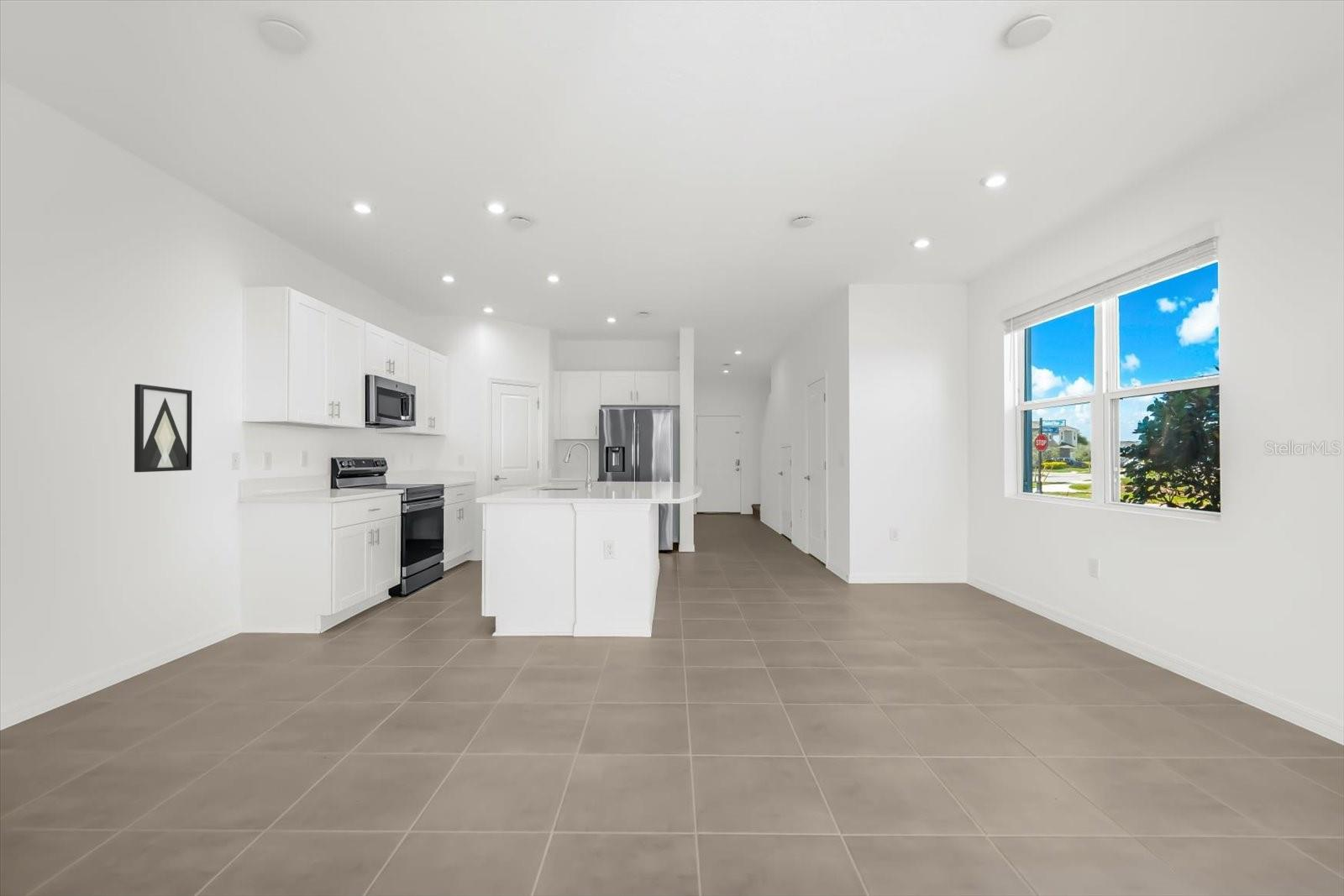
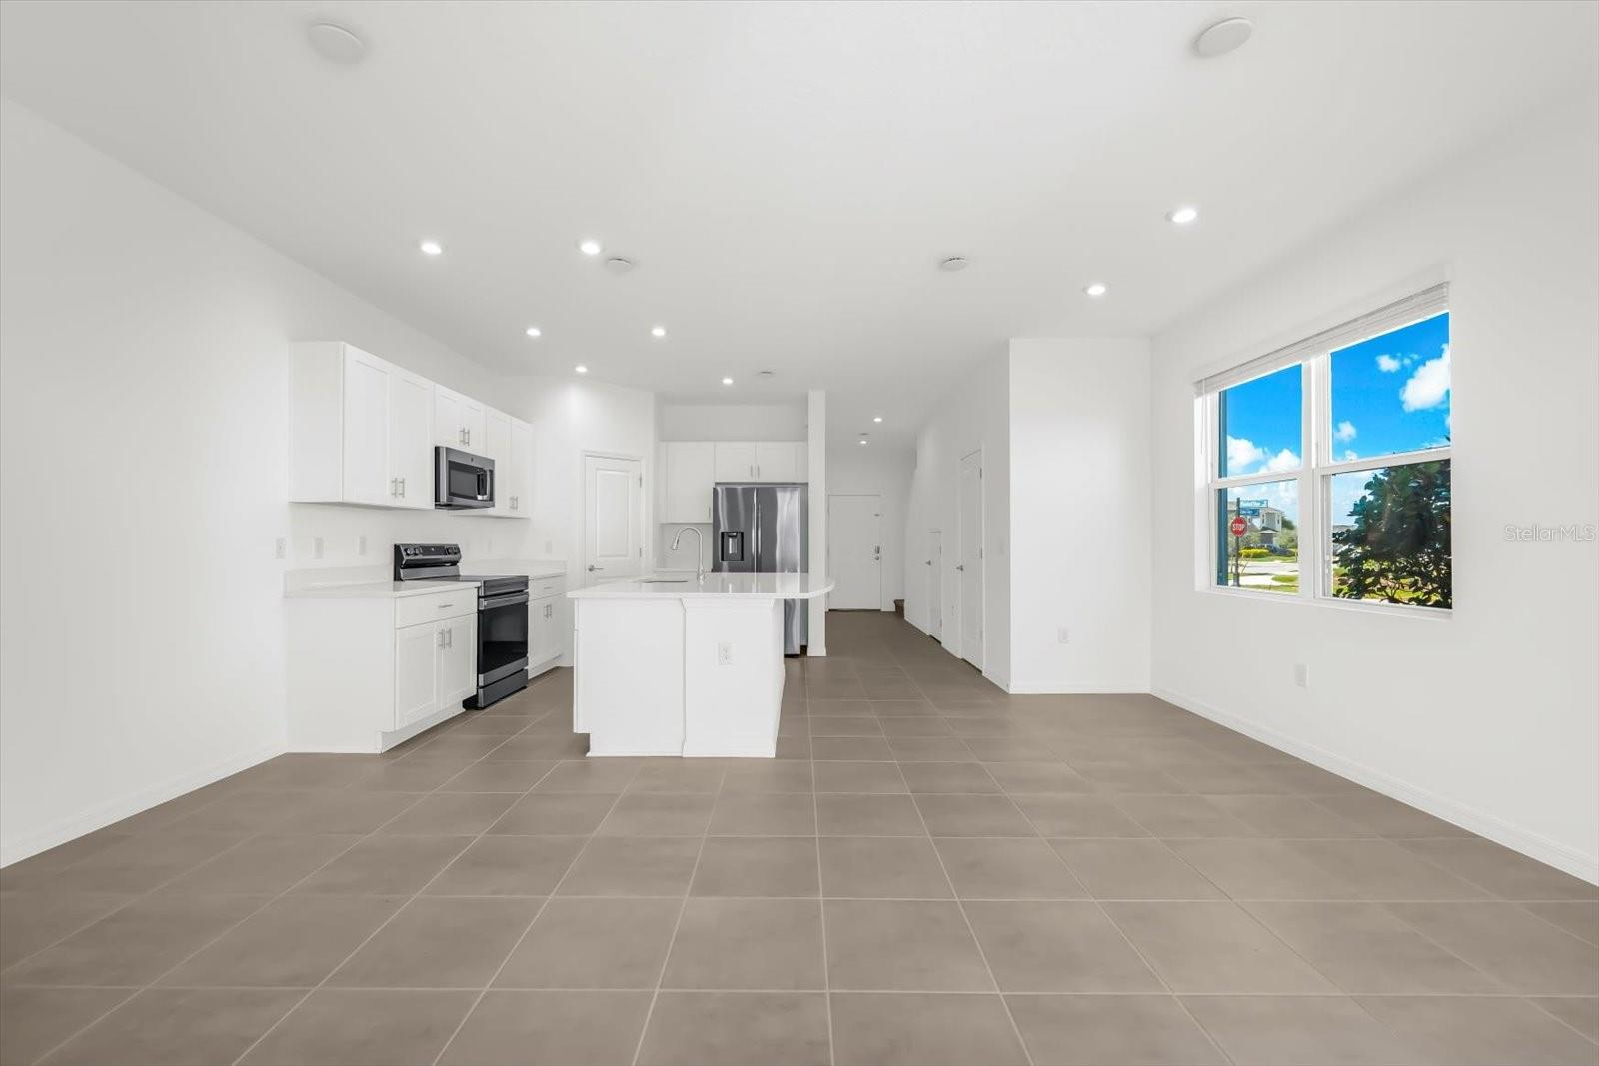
- wall art [134,383,192,473]
